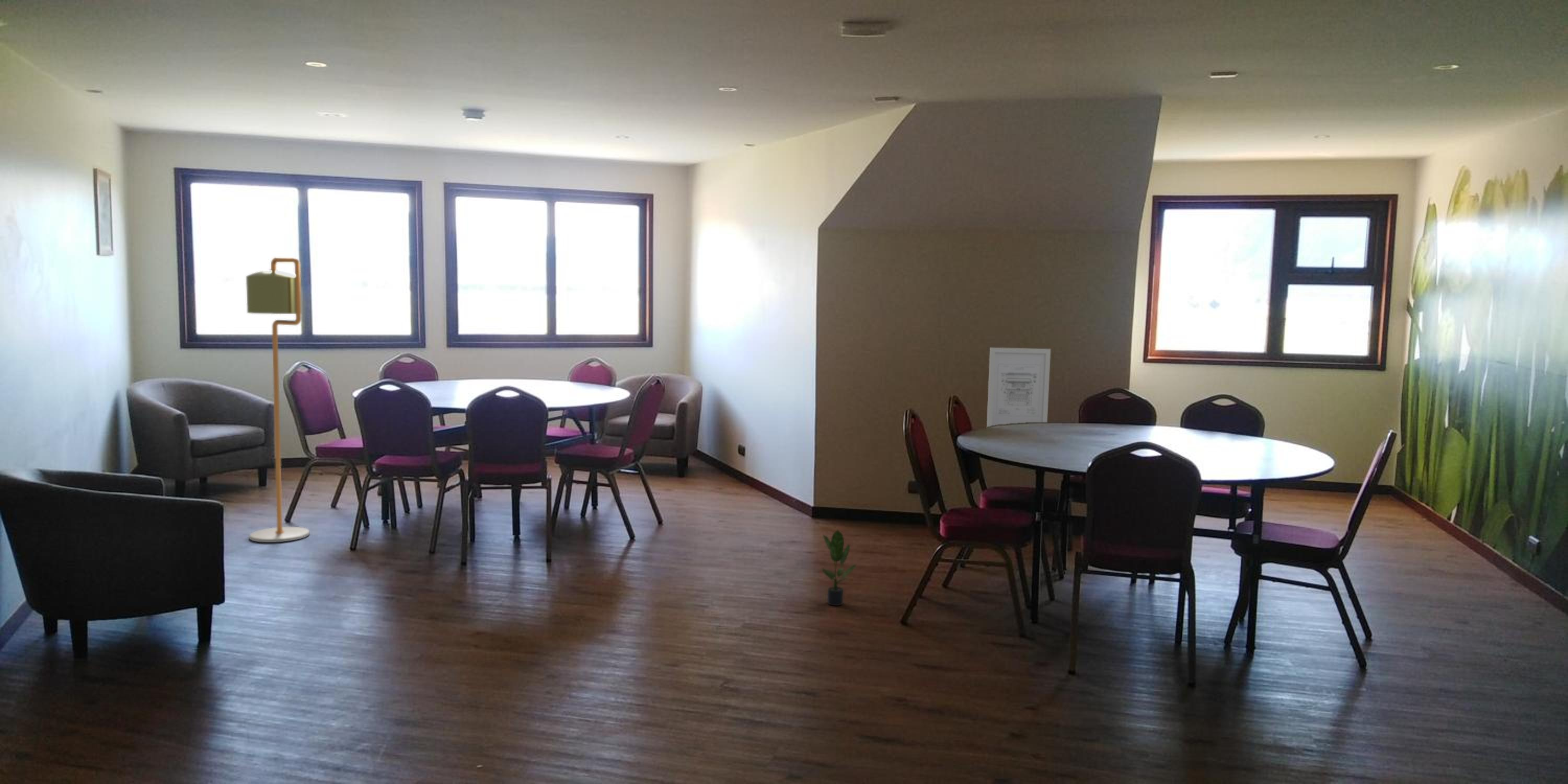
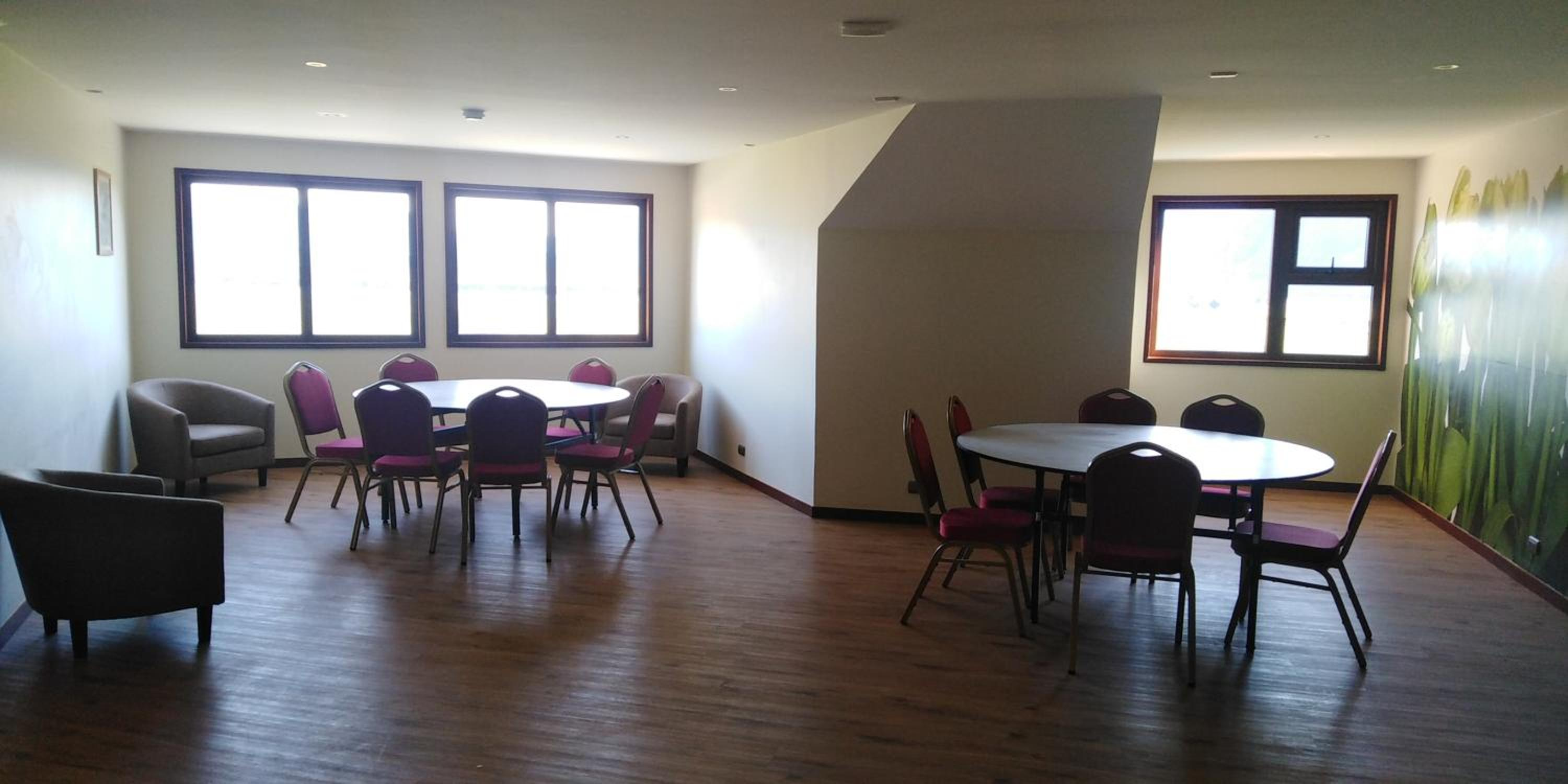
- potted plant [821,528,858,606]
- wall art [986,347,1051,428]
- floor lamp [246,257,310,543]
